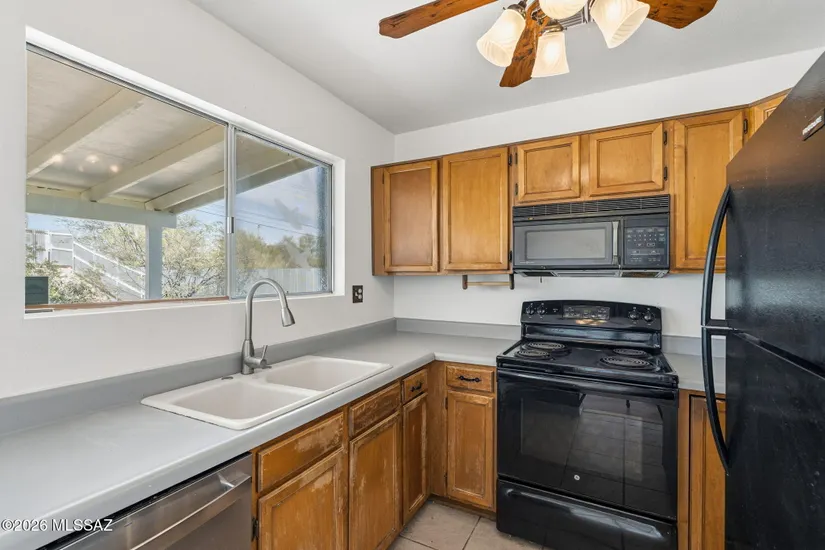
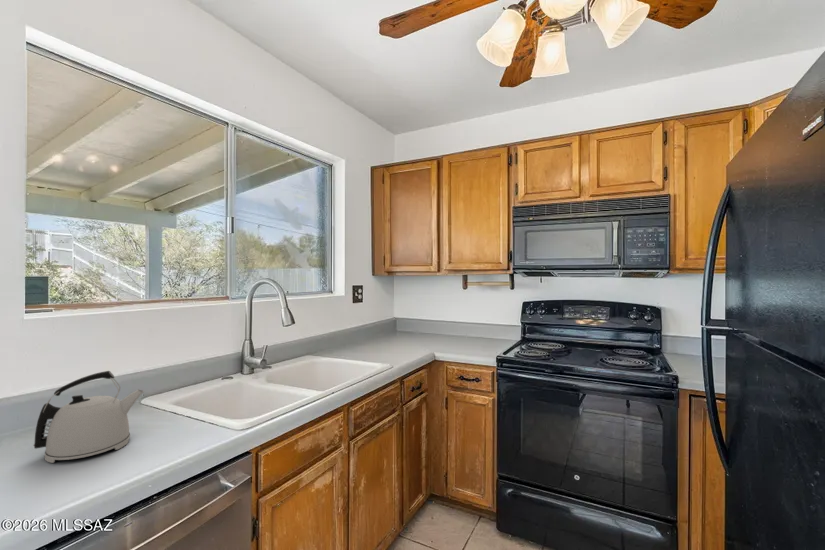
+ kettle [32,370,145,464]
